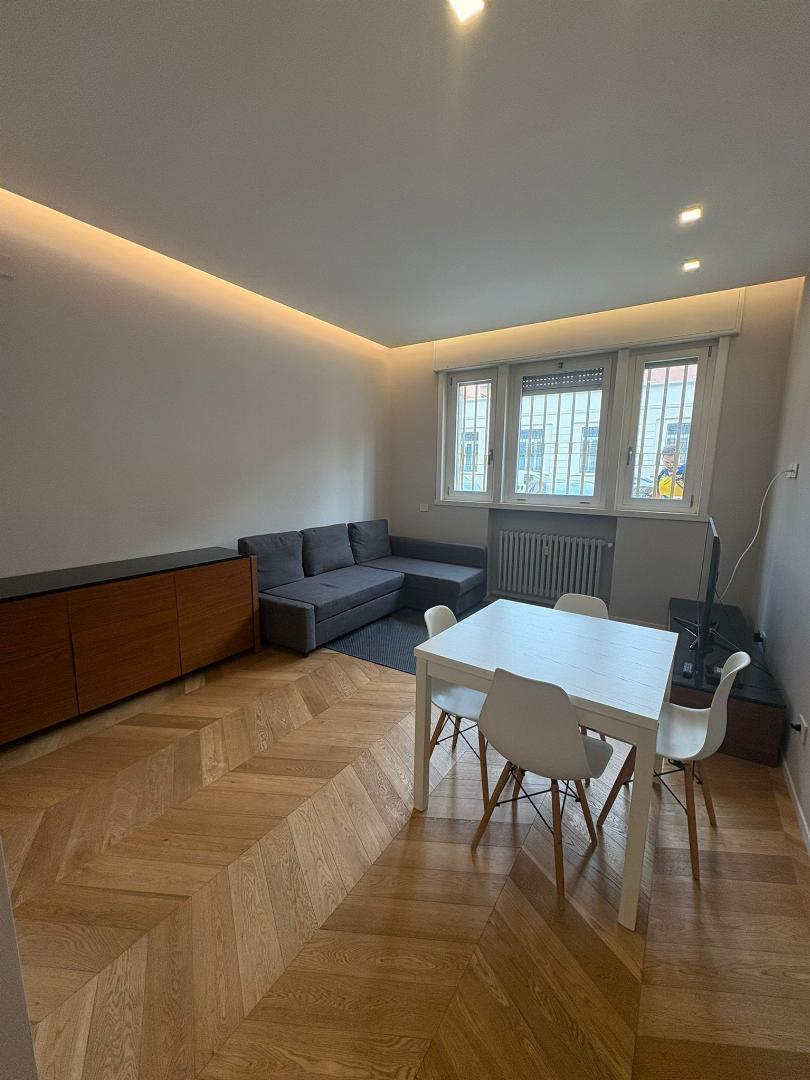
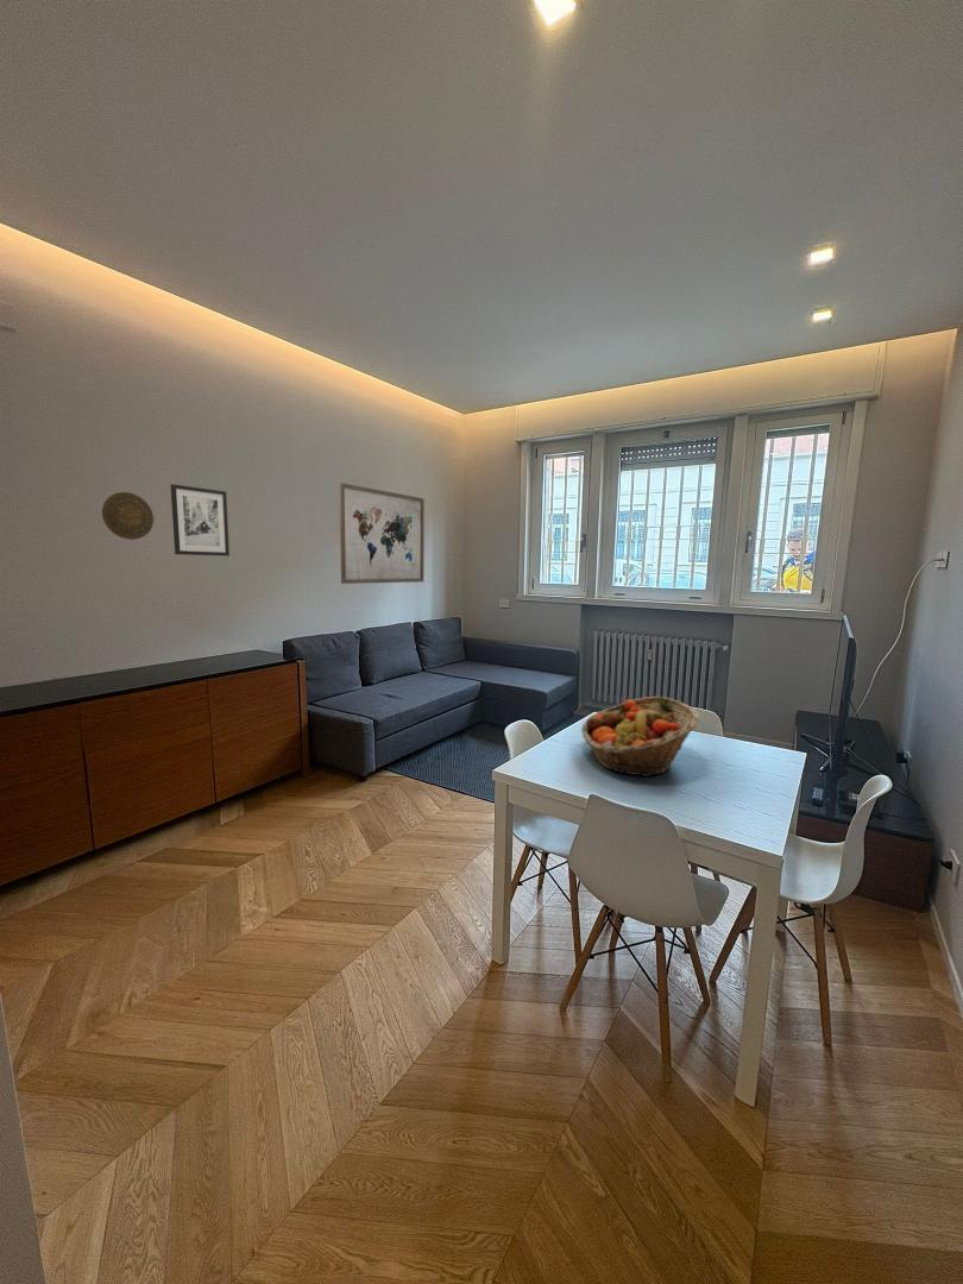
+ wall art [339,482,426,585]
+ fruit basket [580,696,701,778]
+ wall art [170,483,231,558]
+ decorative plate [101,491,155,541]
